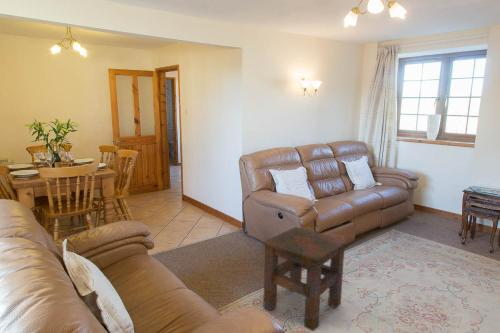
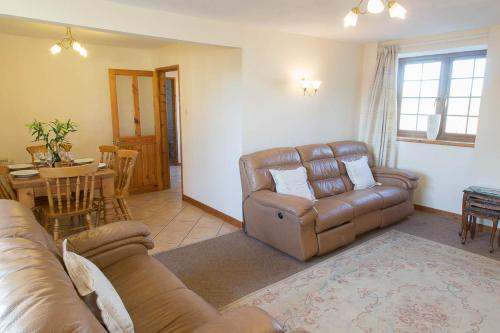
- side table [262,226,348,332]
